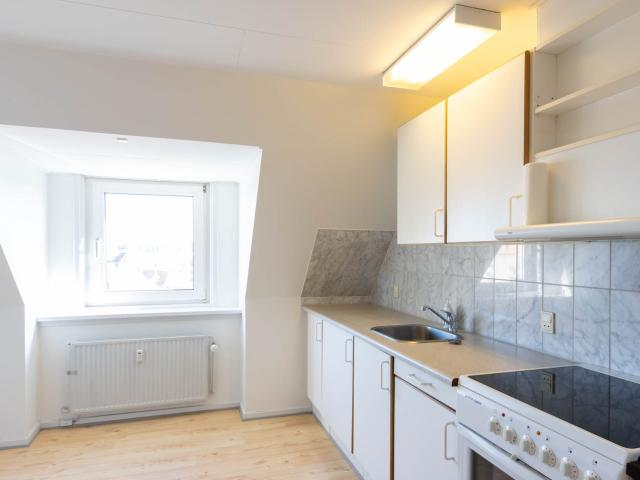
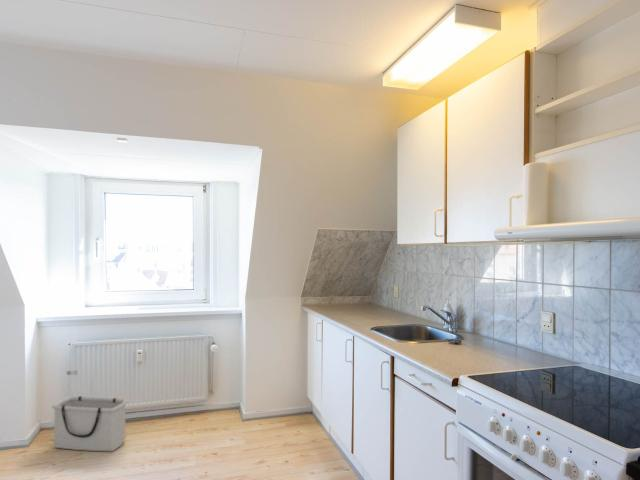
+ storage bin [51,395,129,452]
